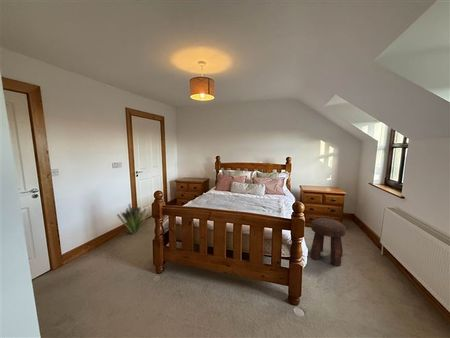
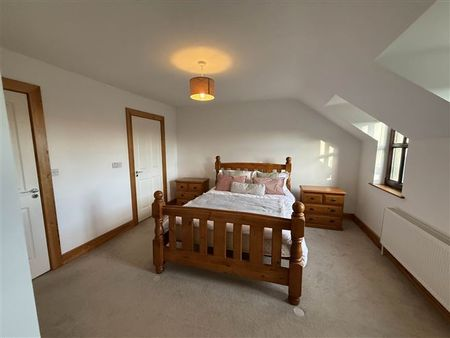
- stool [310,217,347,267]
- decorative plant [116,202,150,235]
